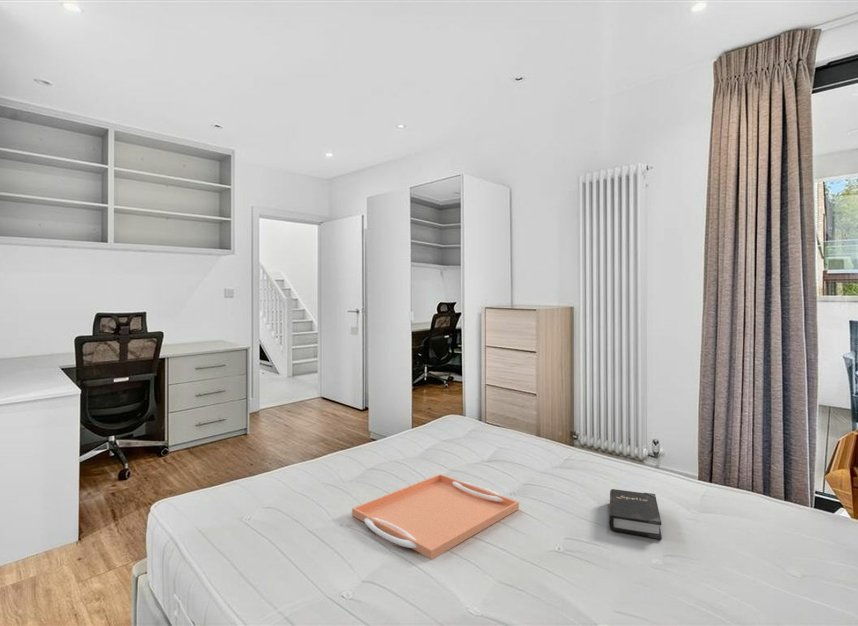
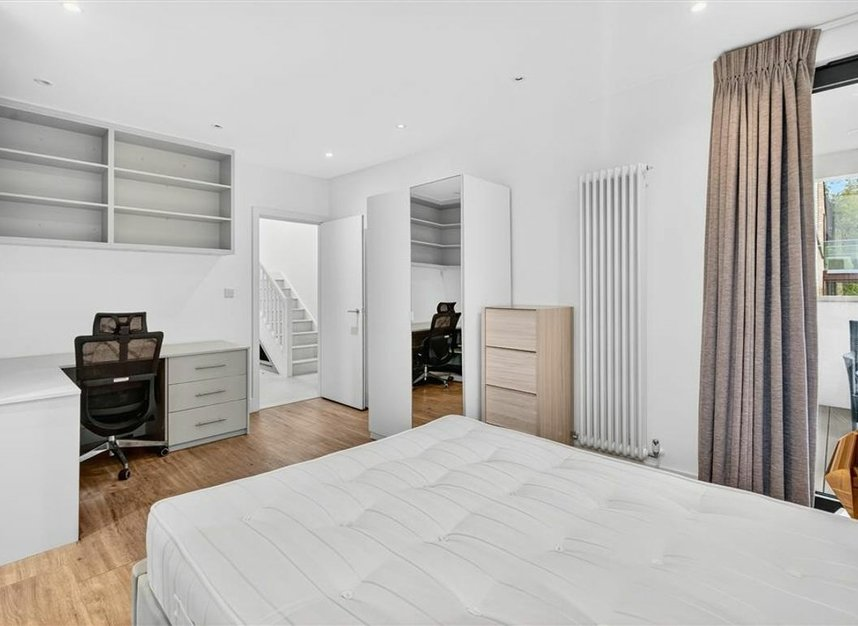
- serving tray [351,473,520,561]
- hardback book [608,488,663,540]
